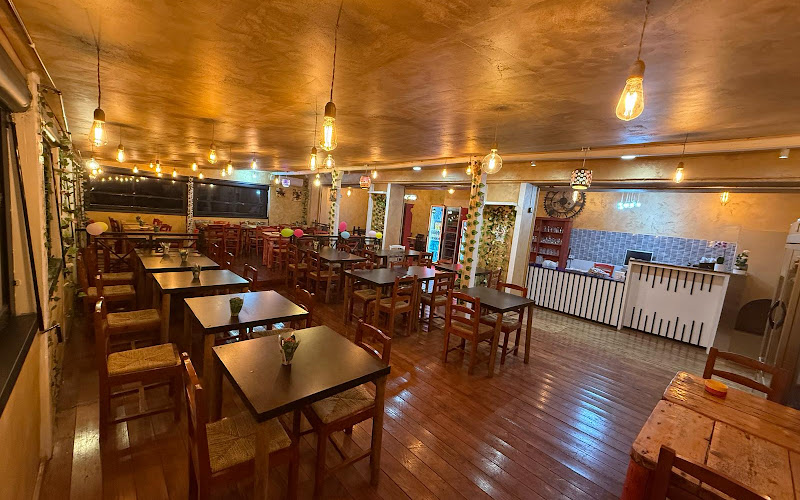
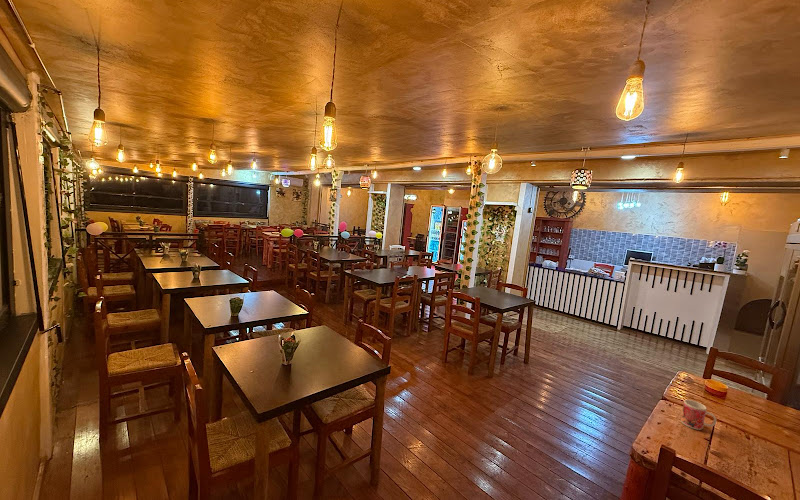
+ mug [680,399,717,431]
